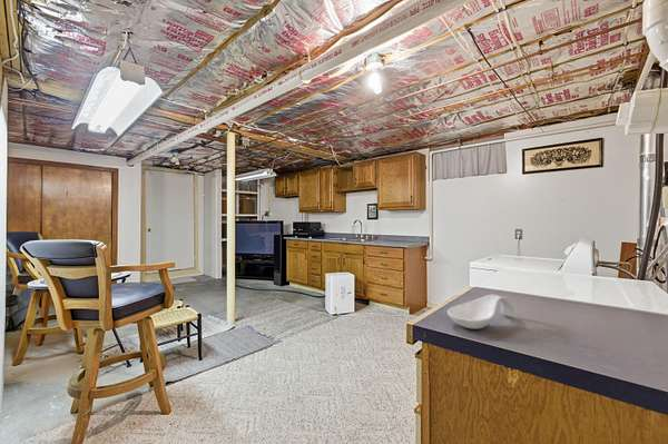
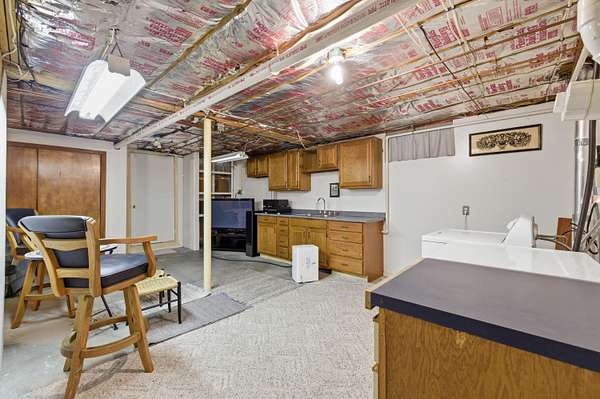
- spoon rest [446,293,518,330]
